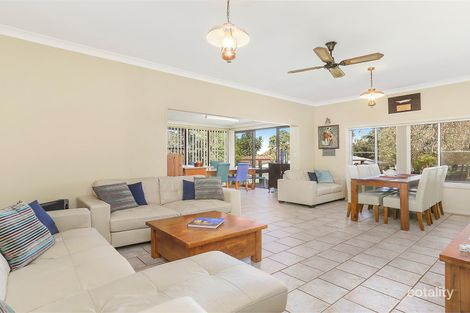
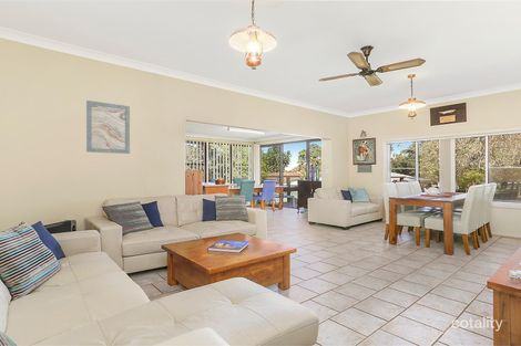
+ wall art [85,99,131,155]
